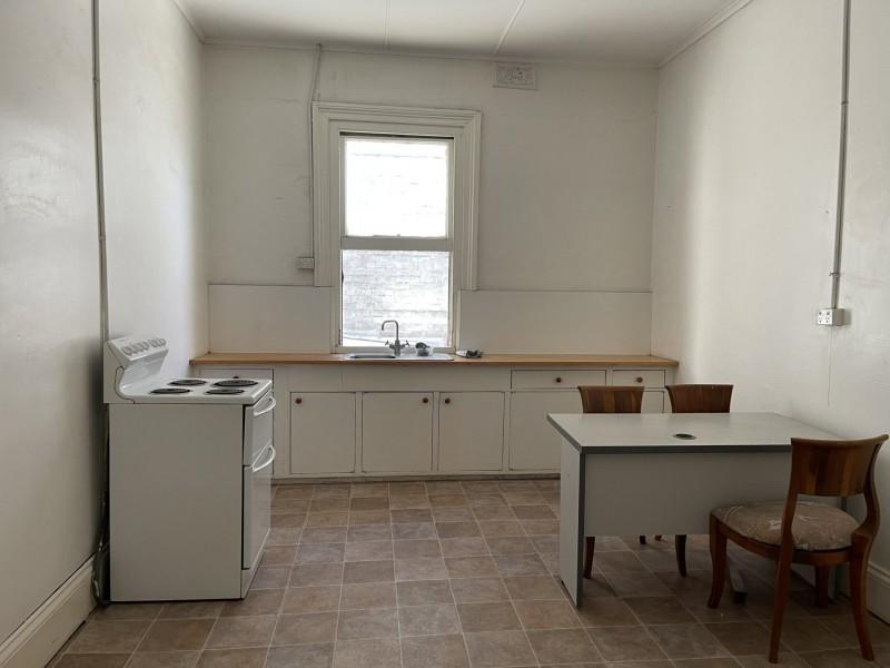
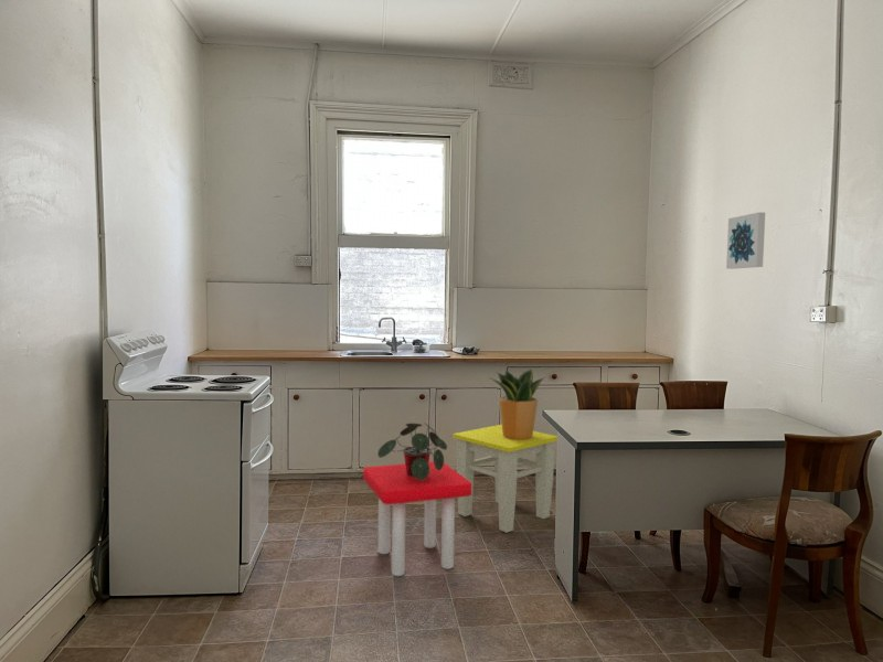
+ stool [451,424,558,534]
+ stool [362,460,471,577]
+ potted plant [487,367,546,440]
+ potted plant [376,421,448,480]
+ wall art [725,211,766,270]
